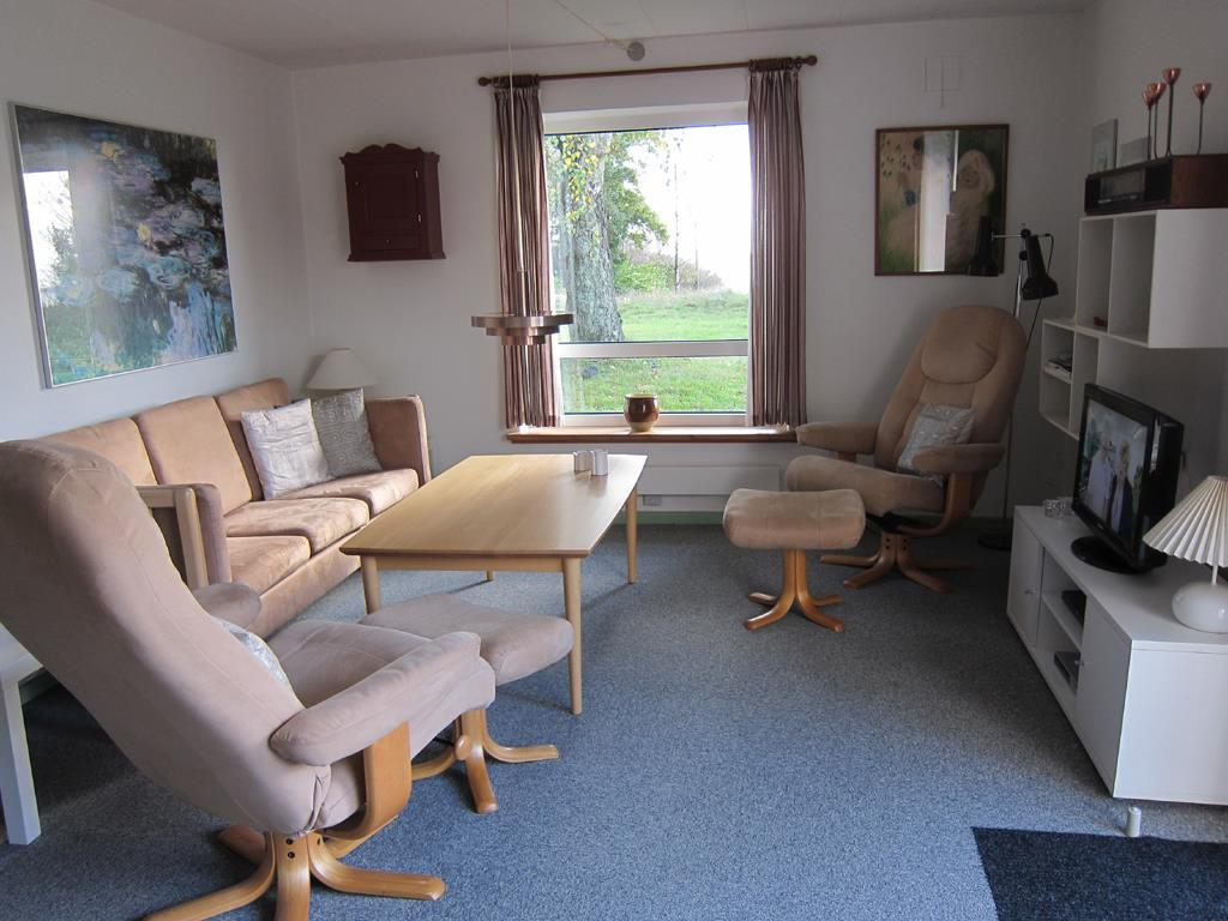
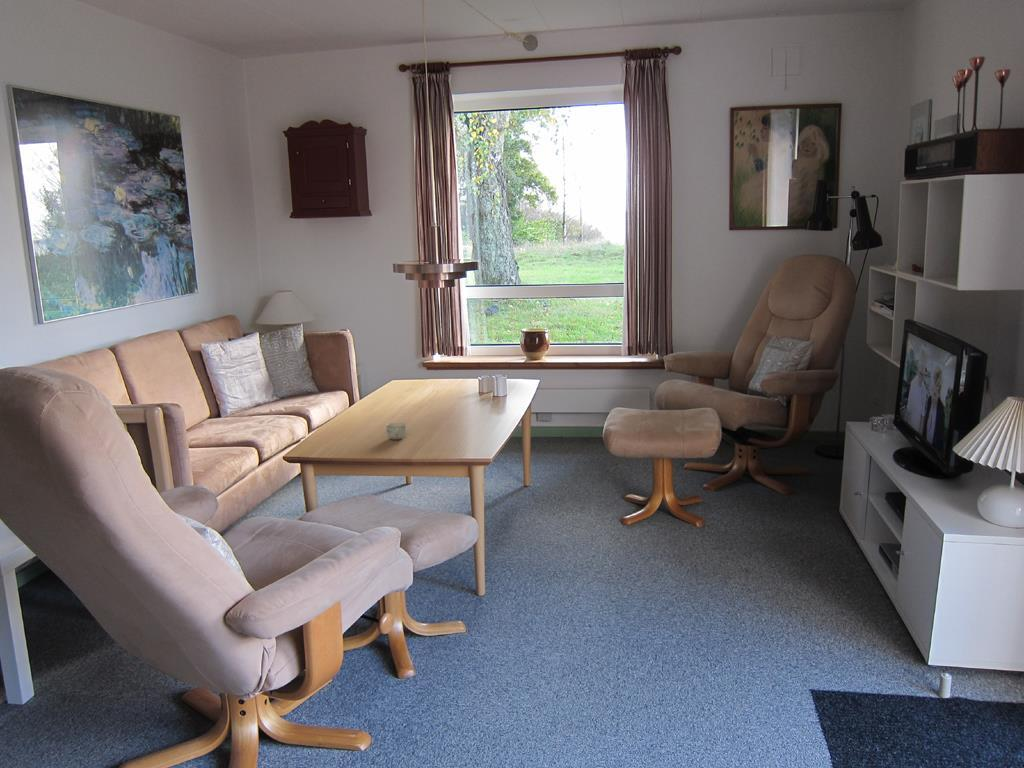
+ cup [385,422,407,440]
